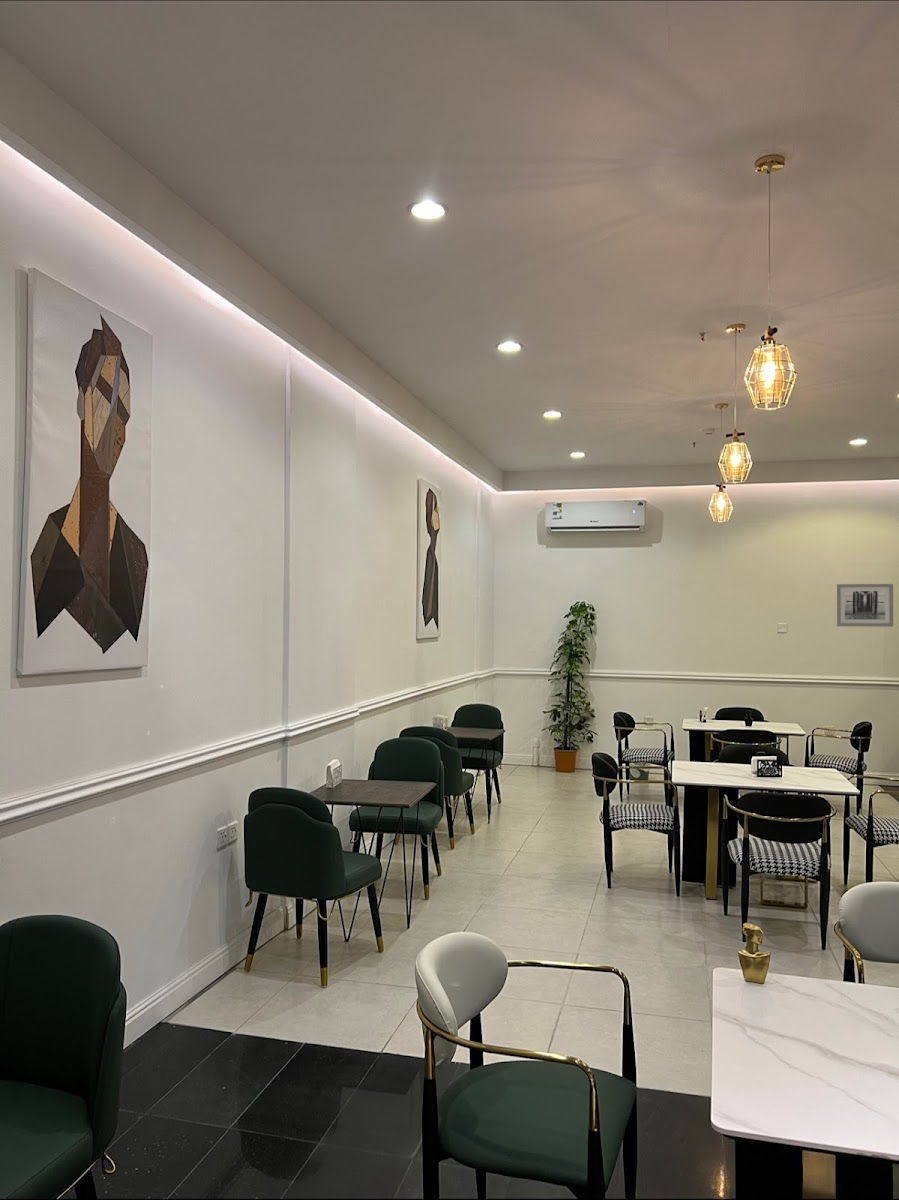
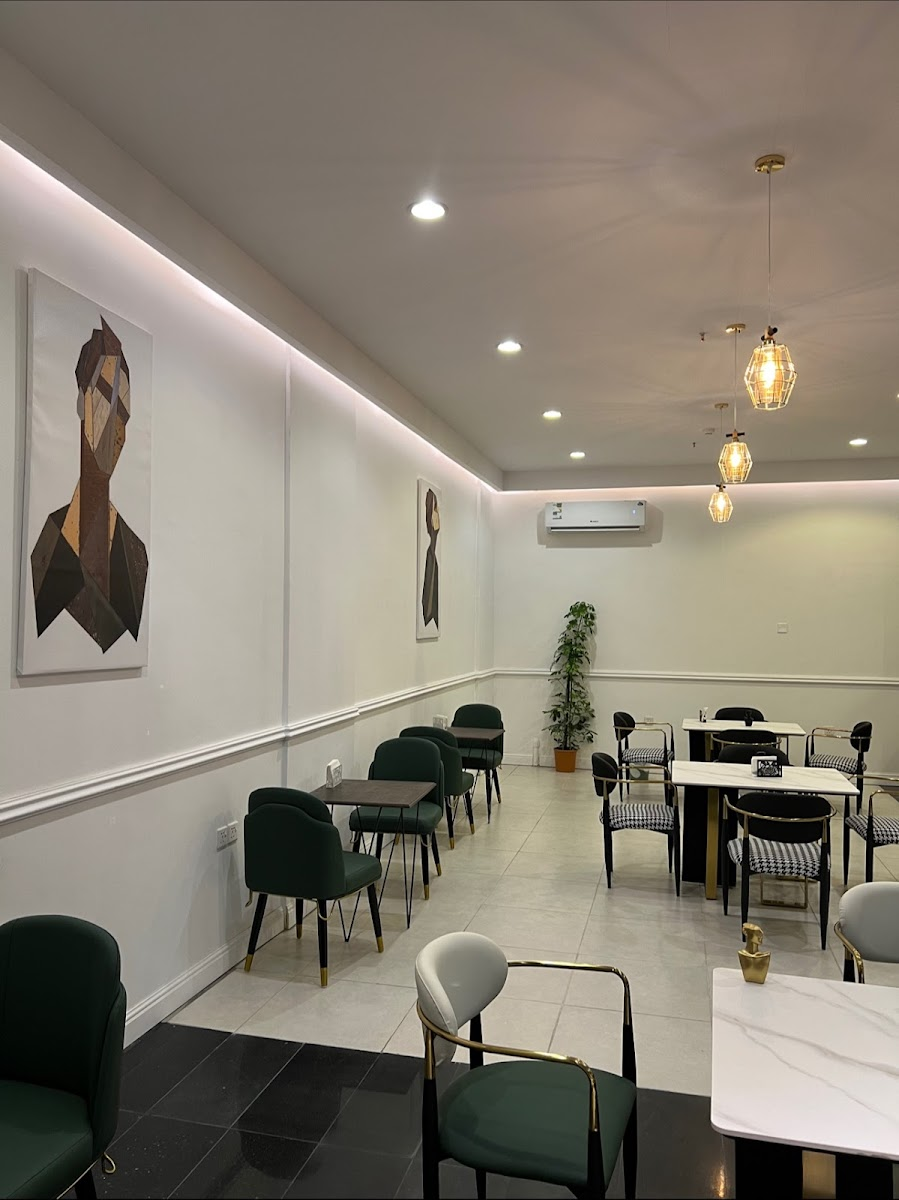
- wall art [836,583,894,628]
